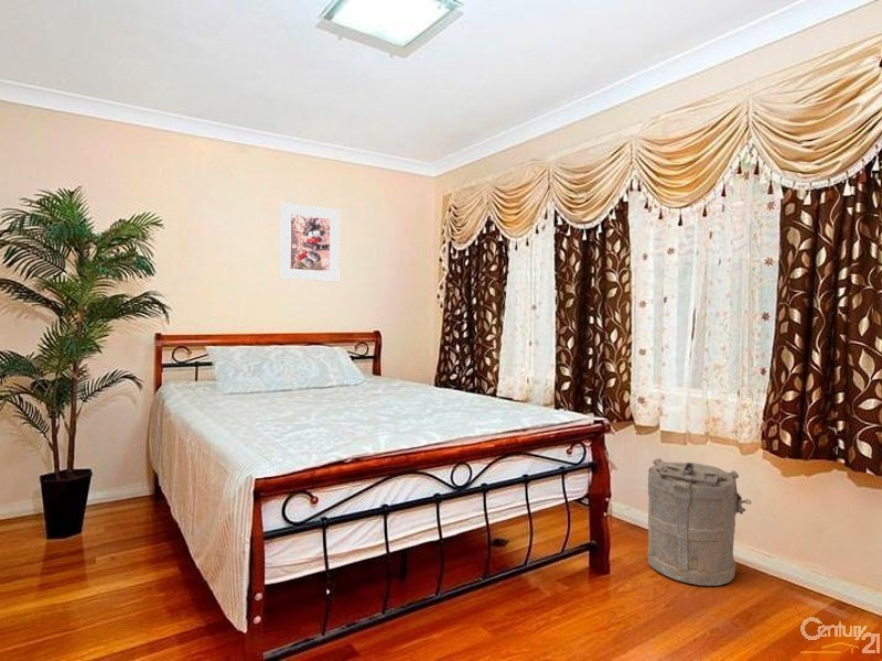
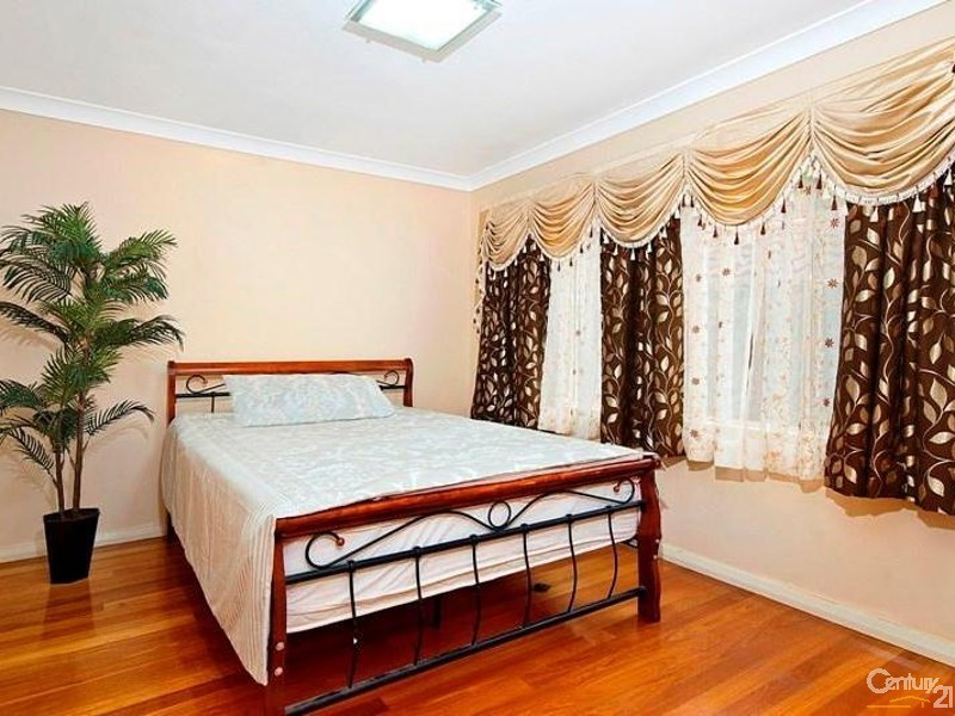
- laundry hamper [646,457,752,587]
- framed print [279,202,341,283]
